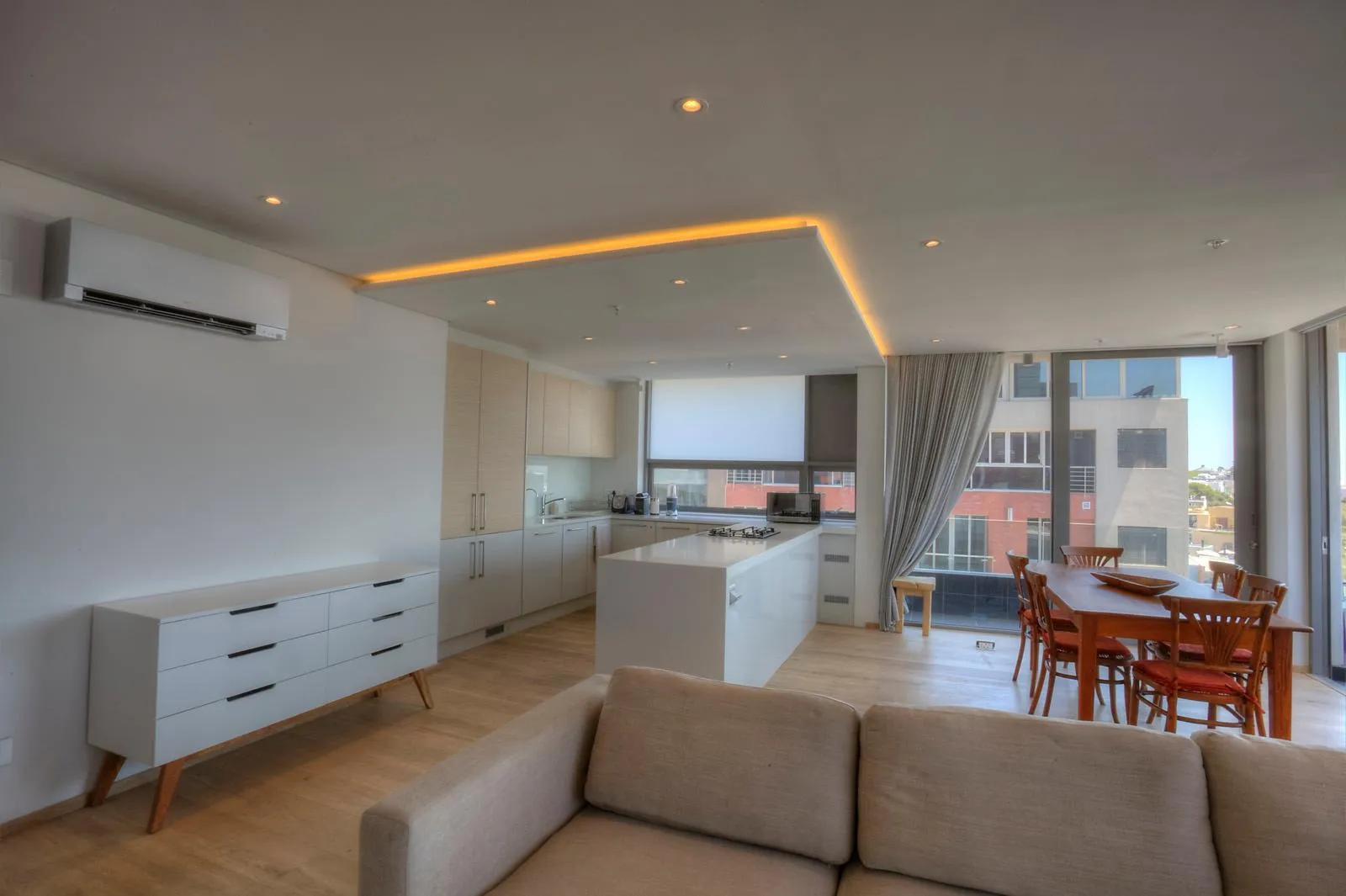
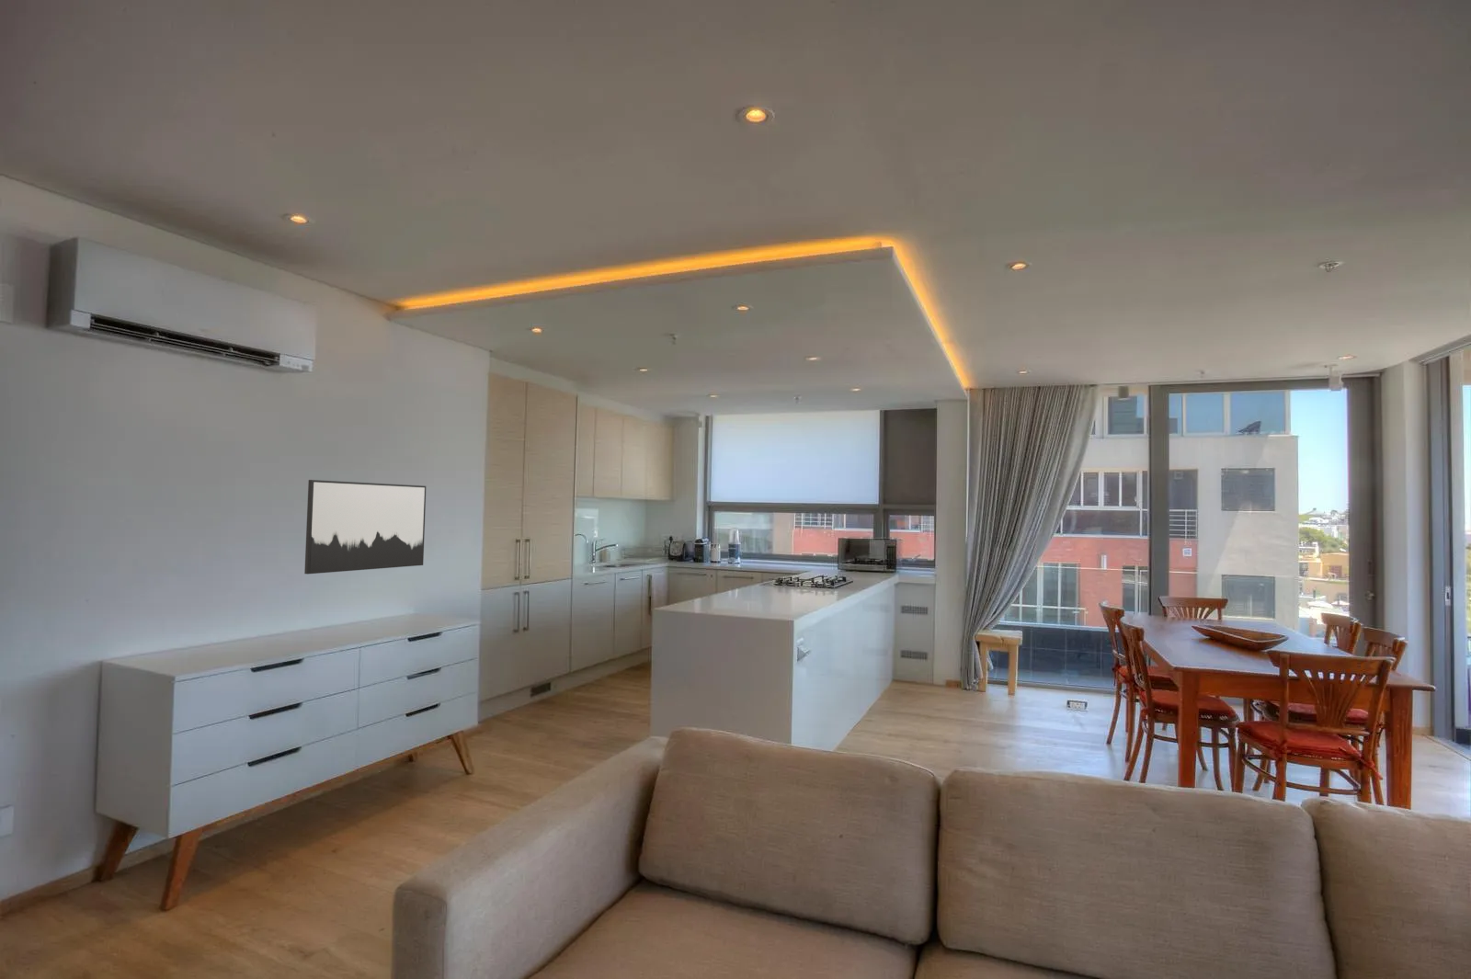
+ wall art [304,479,426,575]
